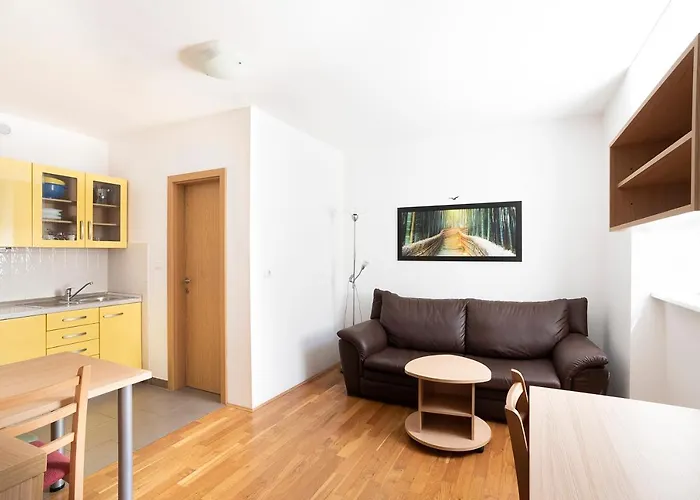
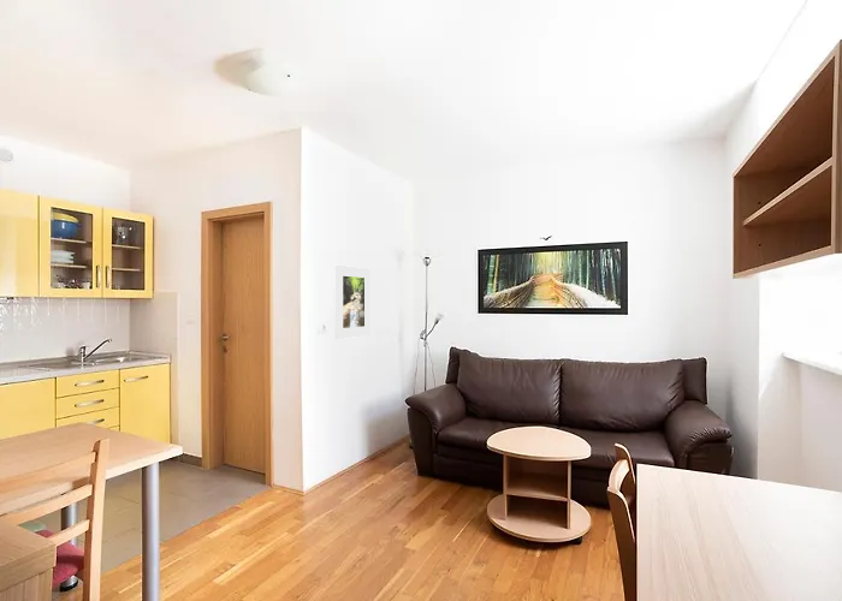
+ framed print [334,264,372,340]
